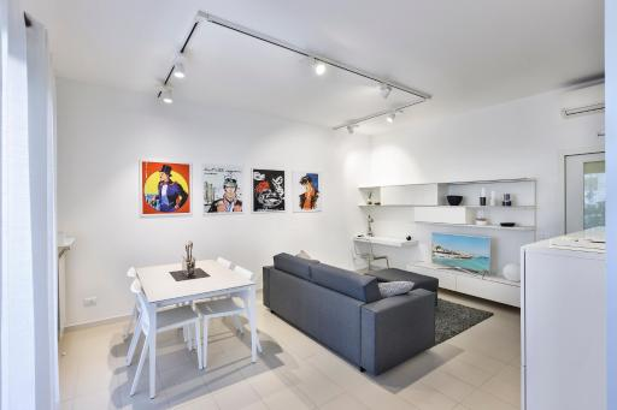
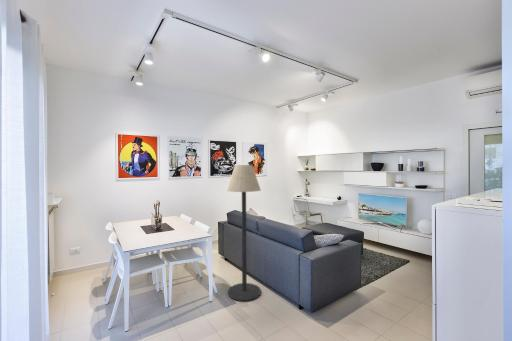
+ floor lamp [226,164,262,302]
